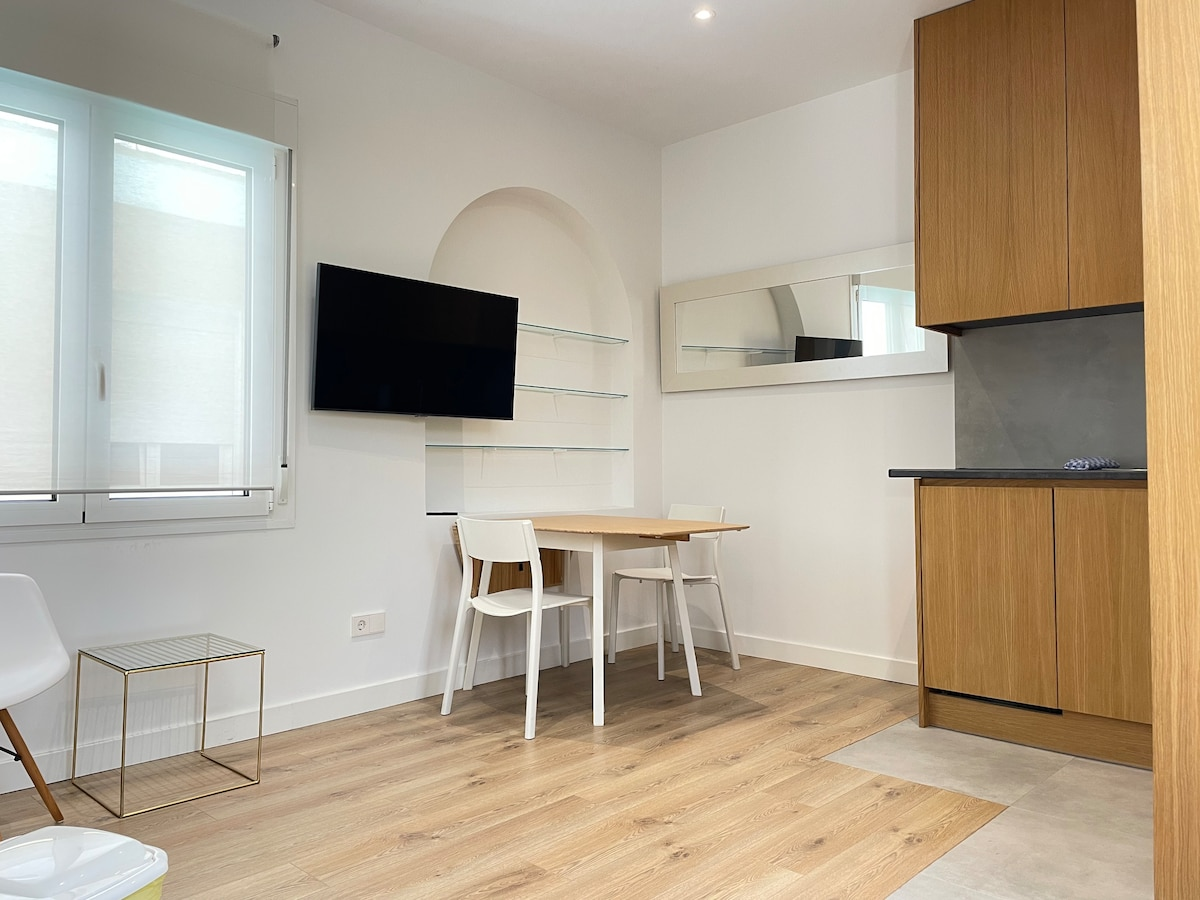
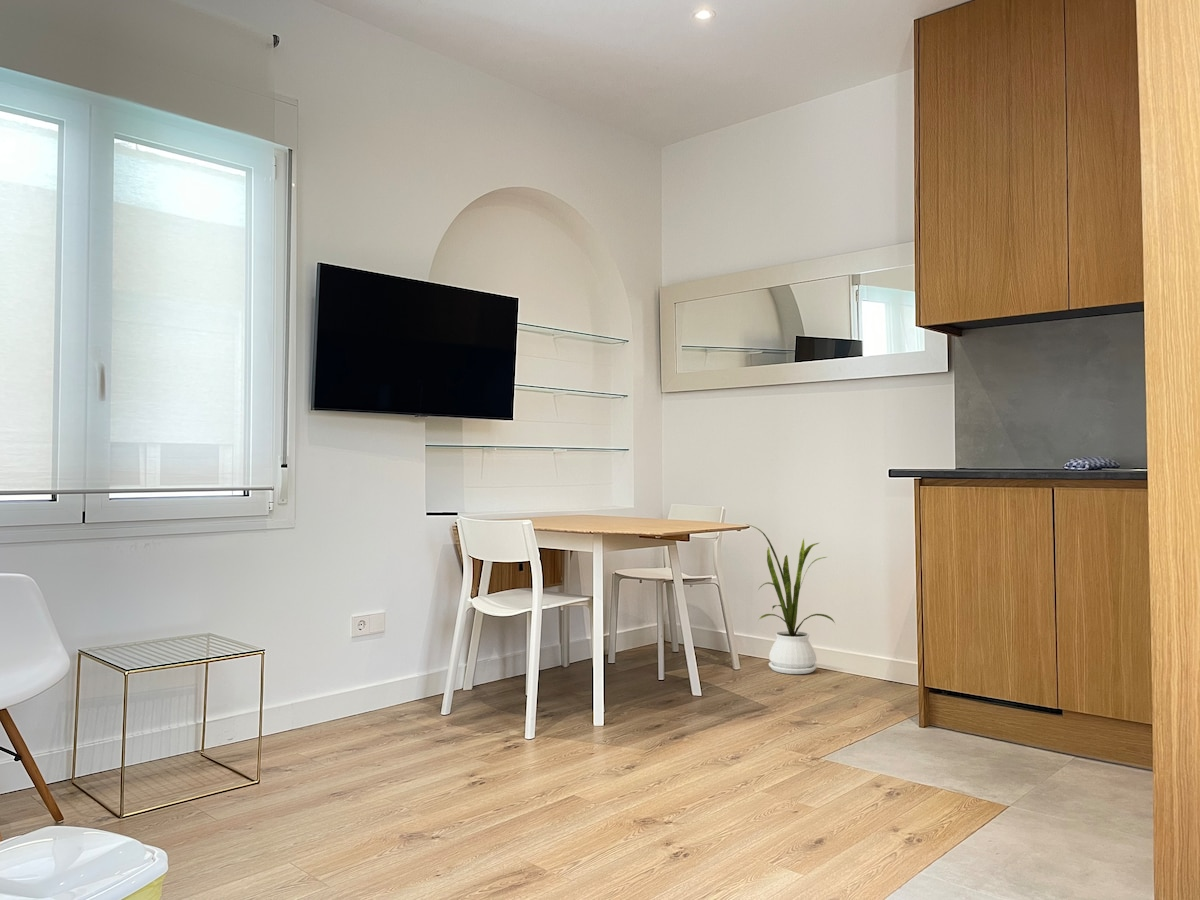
+ house plant [745,523,836,675]
